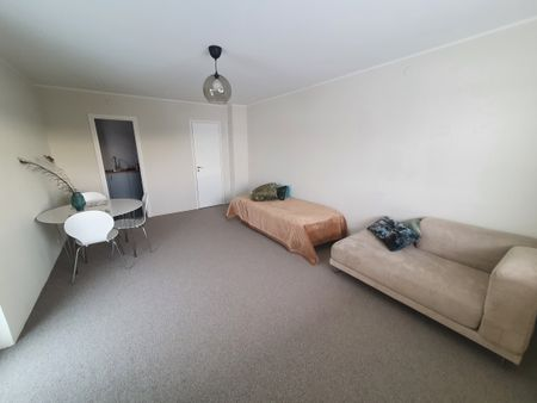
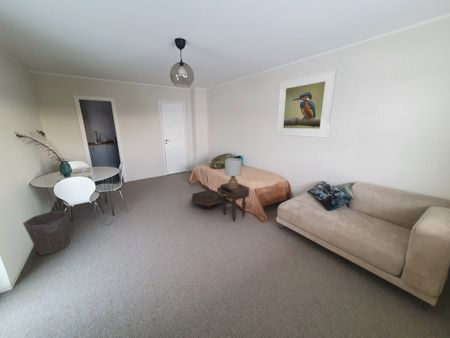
+ side table [190,189,224,210]
+ waste bin [22,210,71,256]
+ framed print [276,68,338,139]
+ lamp [224,157,242,189]
+ nightstand [216,182,250,222]
